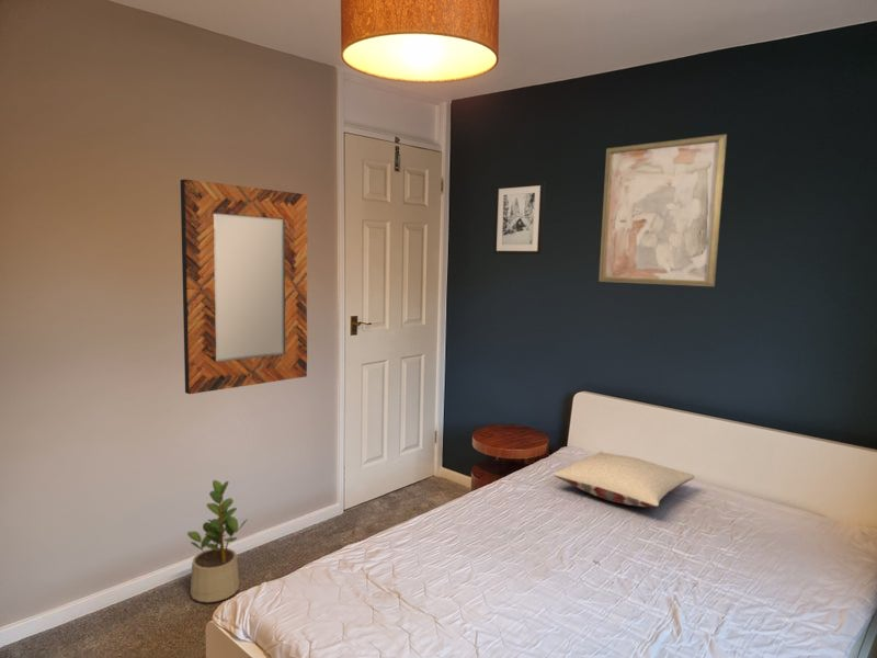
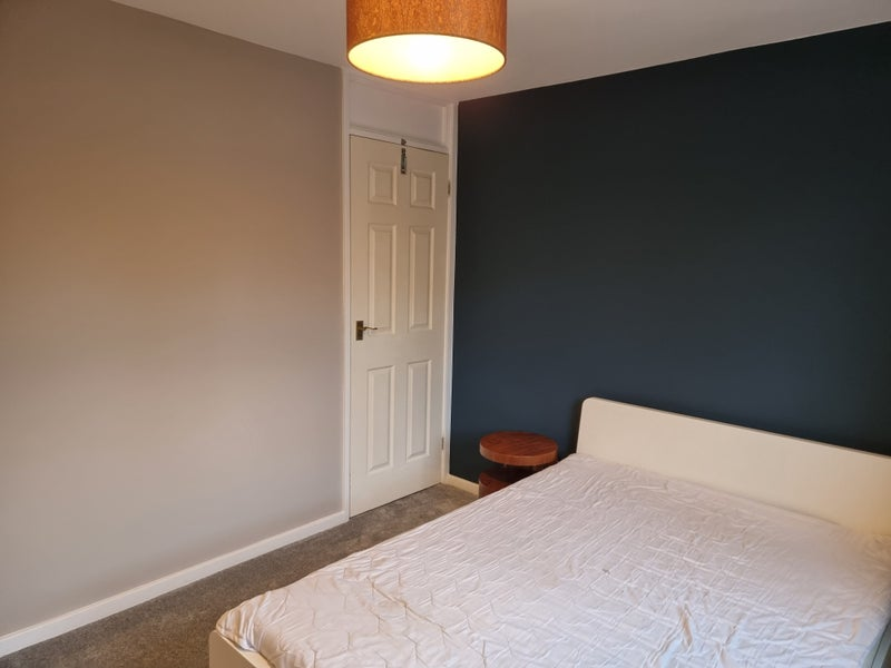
- home mirror [180,178,308,395]
- potted plant [186,479,249,603]
- wall art [597,133,728,287]
- wall art [492,180,547,257]
- pillow [553,451,695,508]
